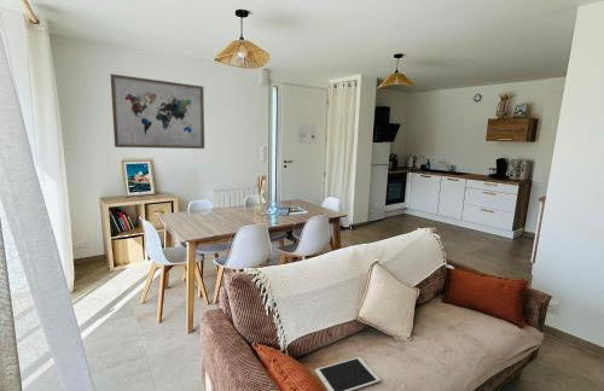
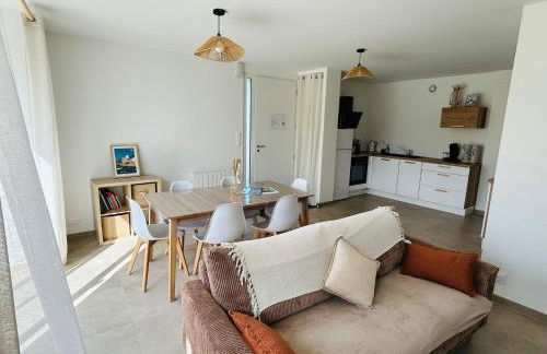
- wall art [109,72,205,150]
- tablet [314,356,382,391]
